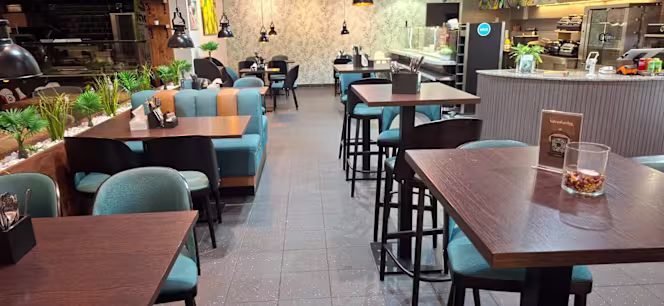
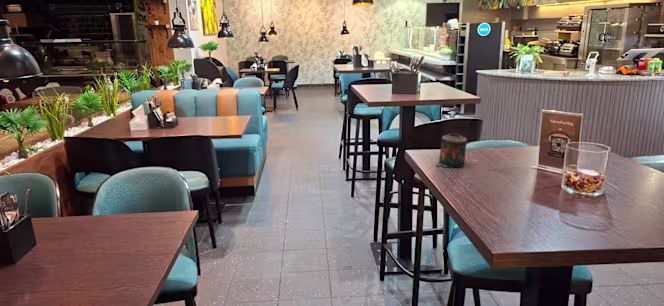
+ candle [434,133,468,168]
